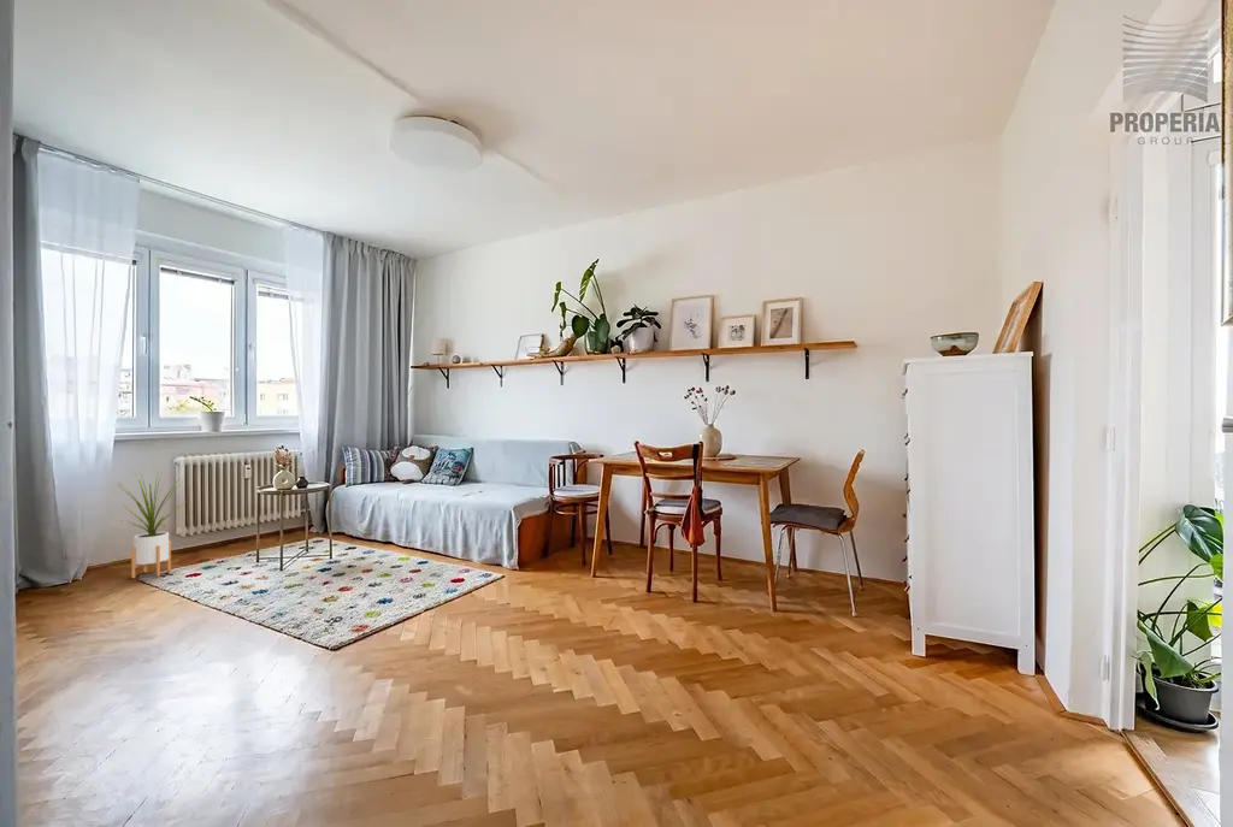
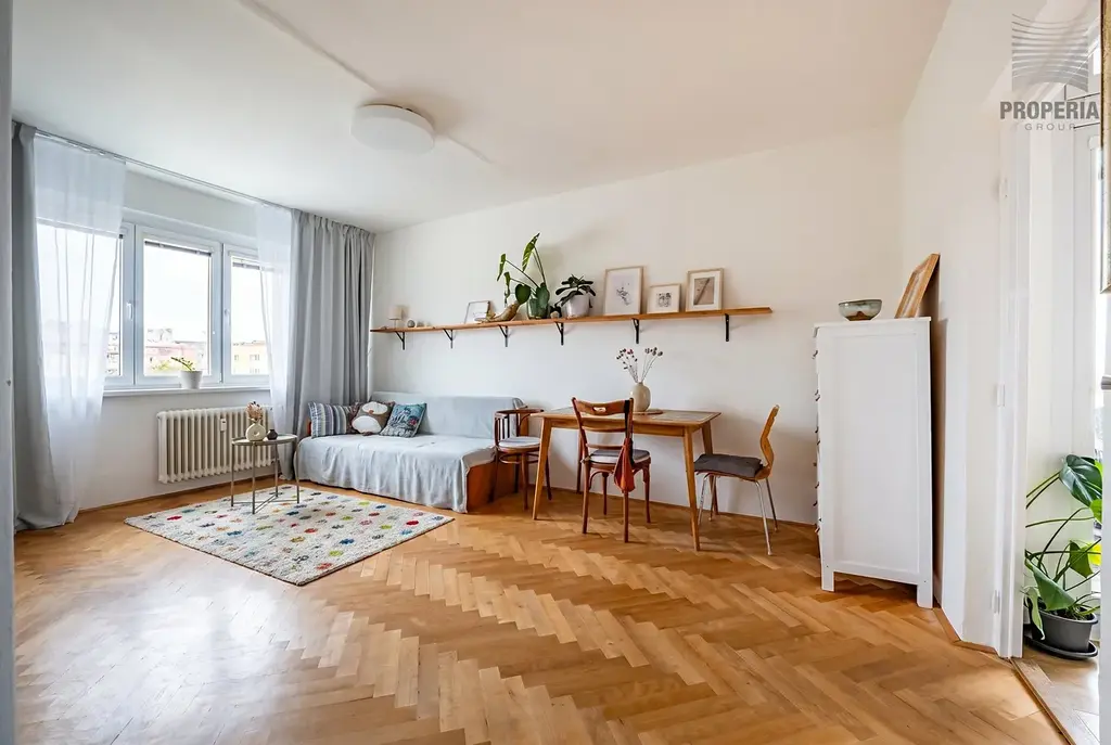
- house plant [118,473,188,579]
